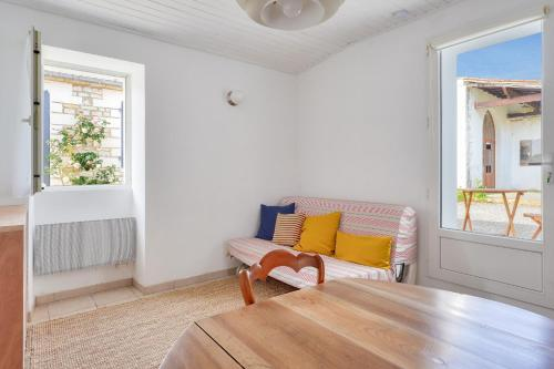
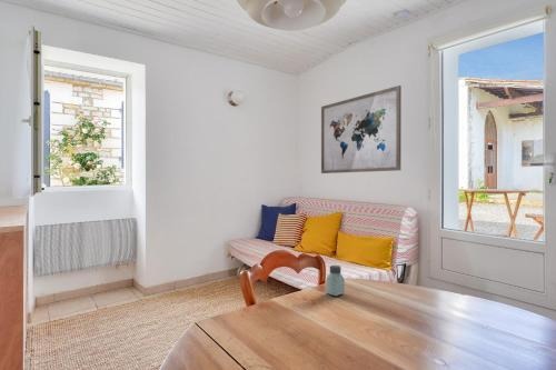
+ wall art [320,84,403,174]
+ saltshaker [325,264,346,297]
